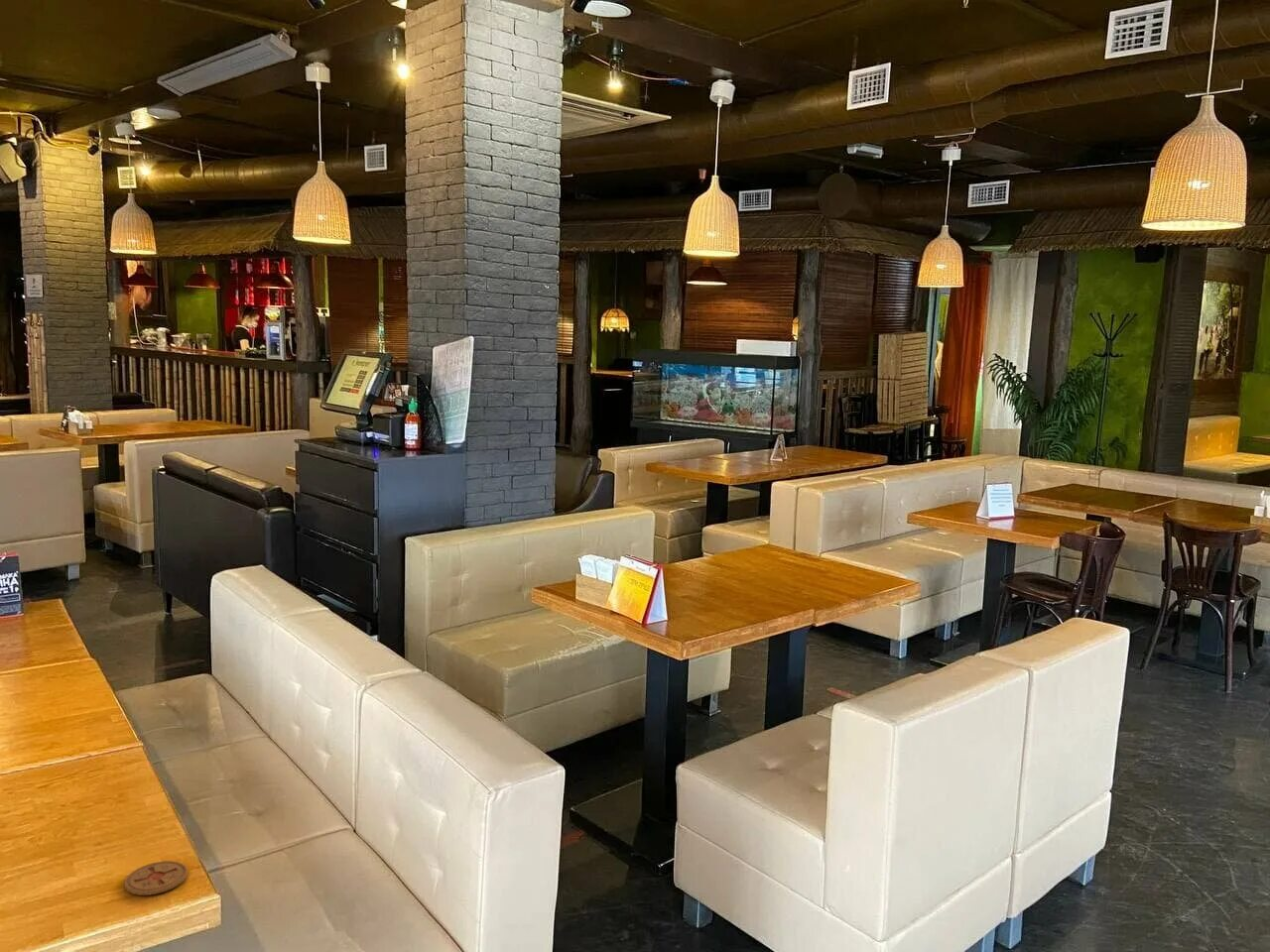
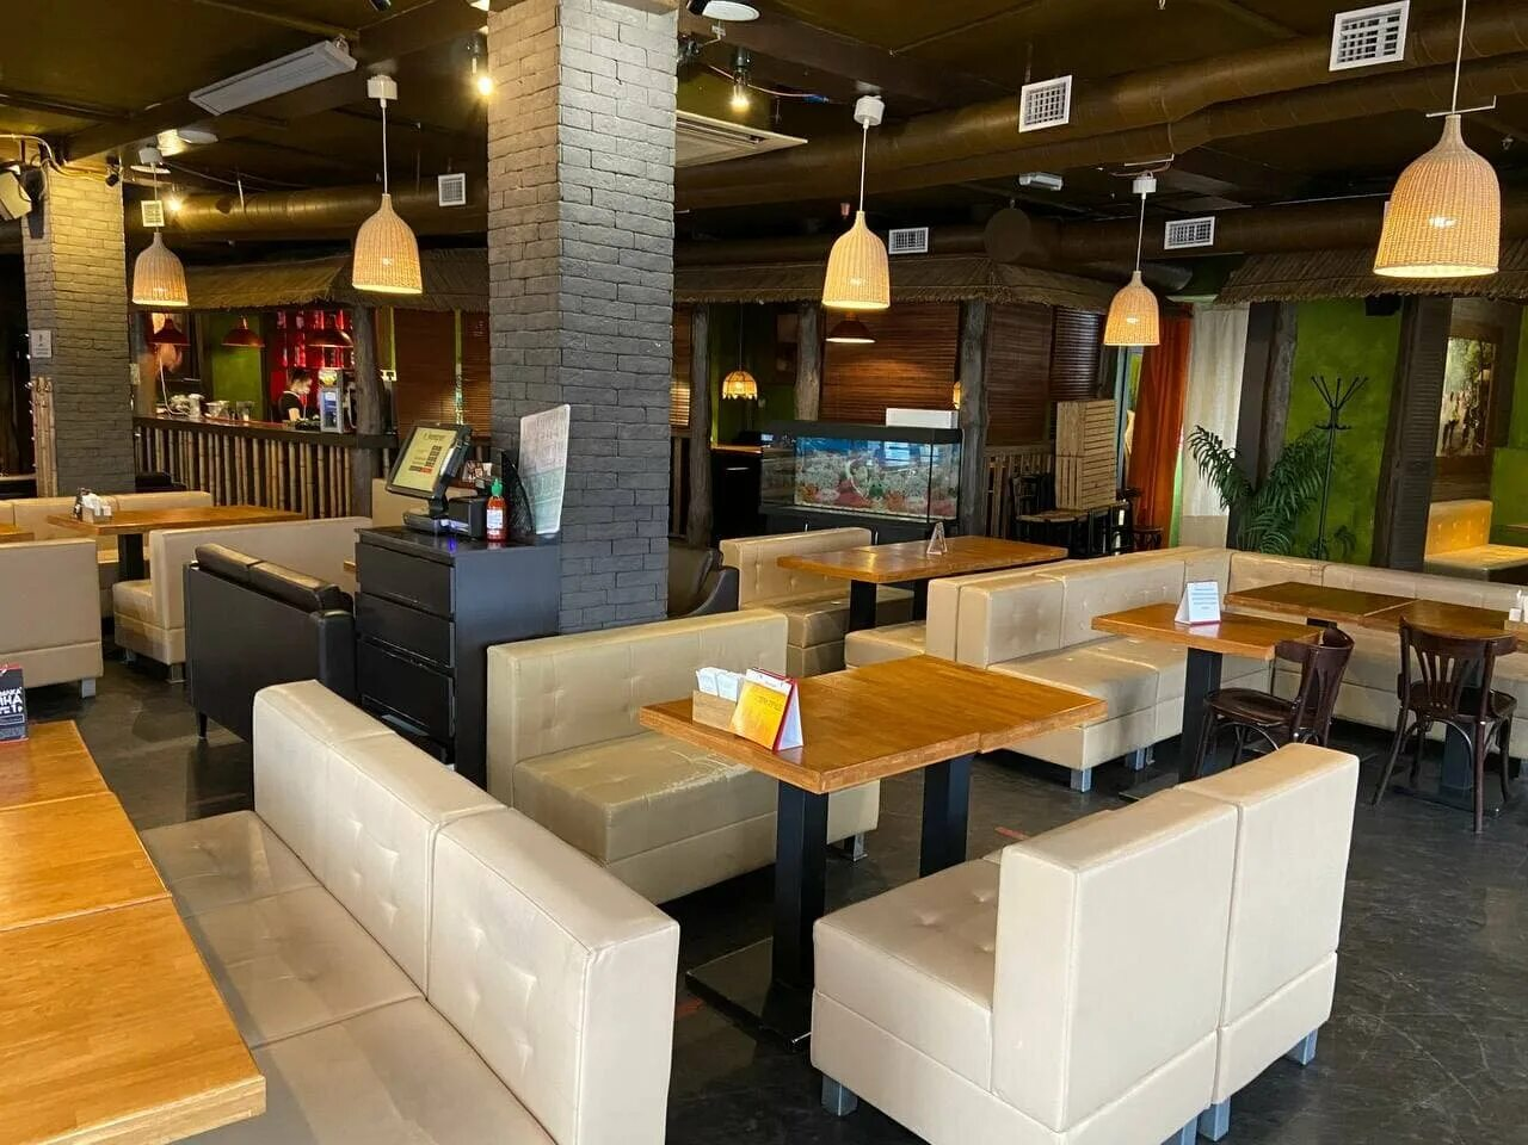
- coaster [123,860,189,896]
